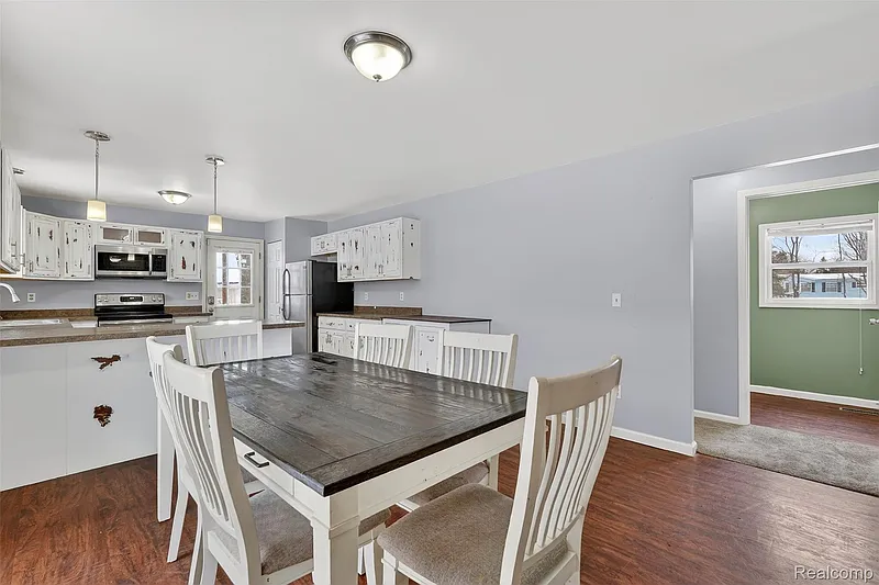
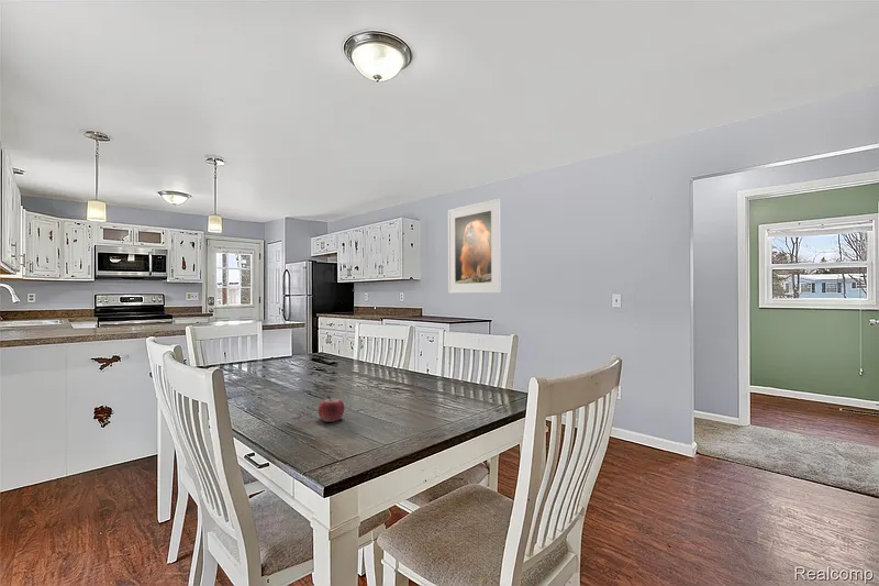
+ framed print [447,198,502,295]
+ fruit [316,395,346,423]
